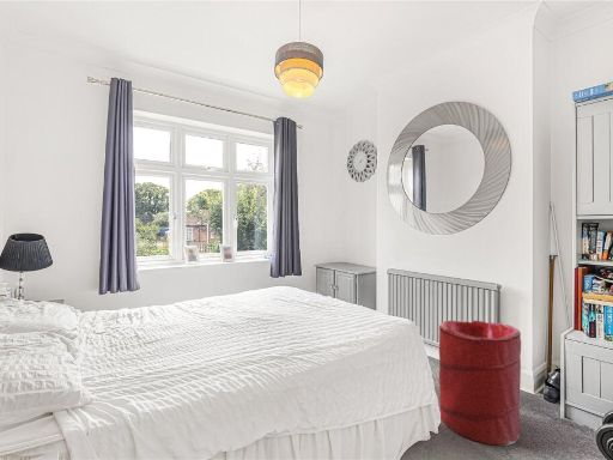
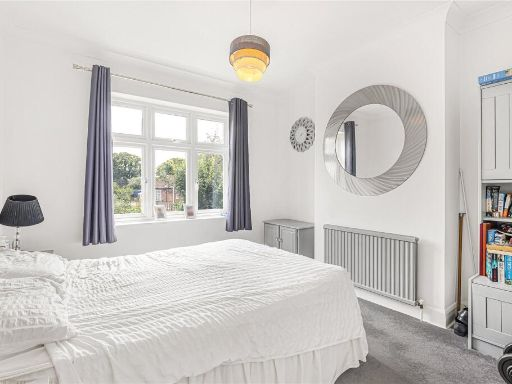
- laundry hamper [438,320,522,447]
